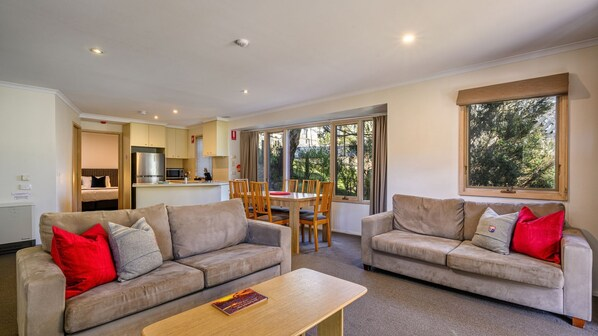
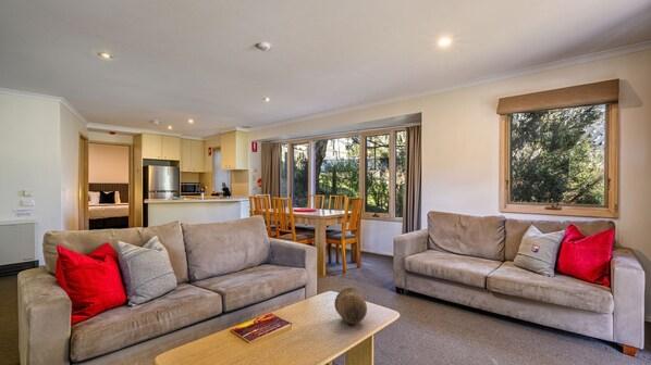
+ bowl [333,287,368,325]
